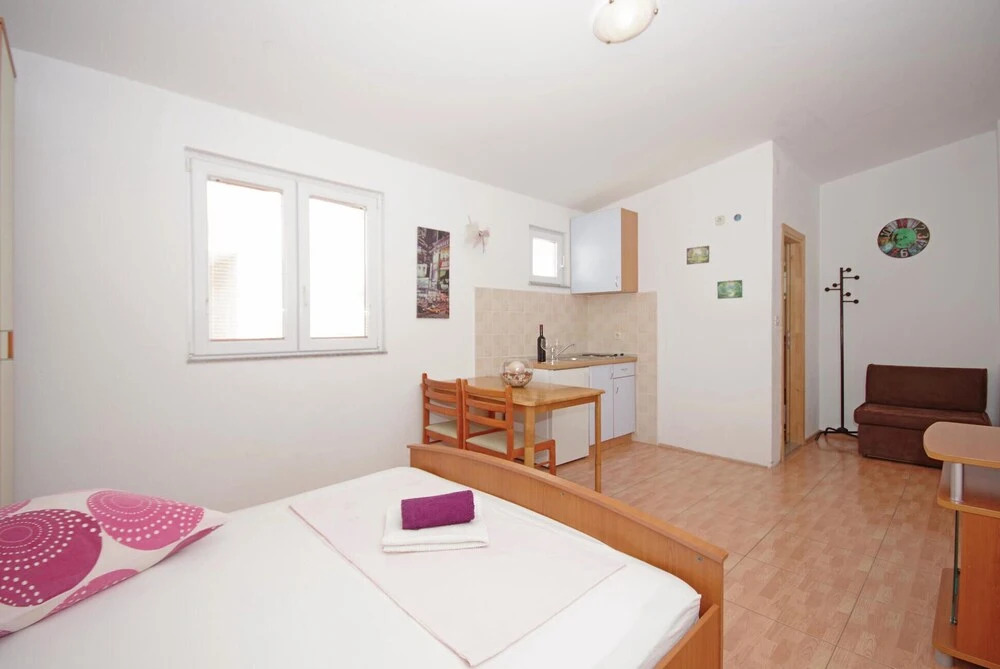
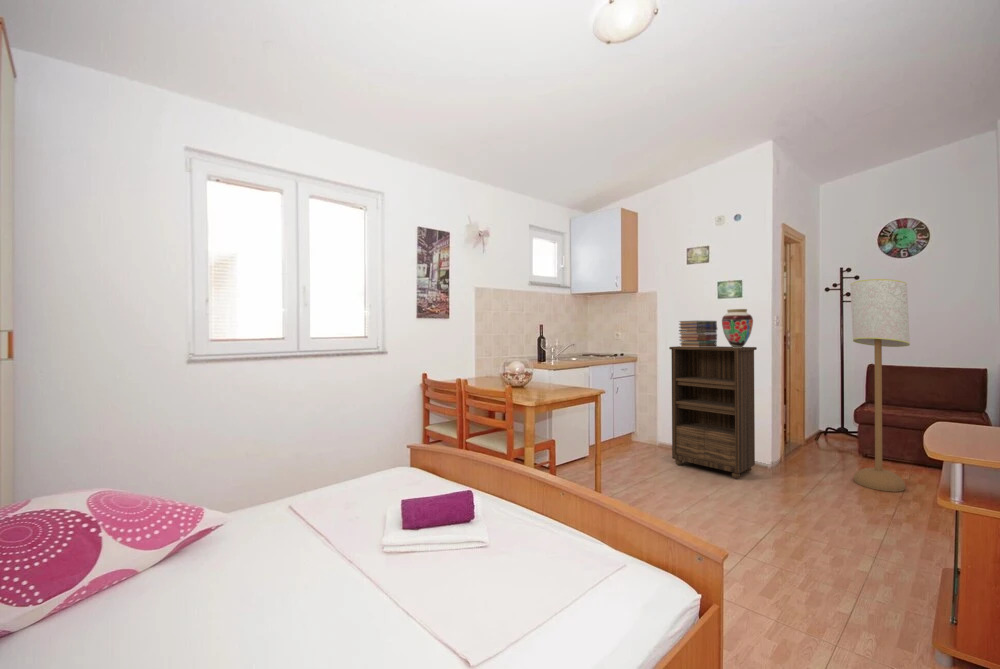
+ bookshelf [668,345,758,479]
+ book stack [678,320,718,347]
+ floor lamp [849,278,911,493]
+ vase [721,308,754,348]
